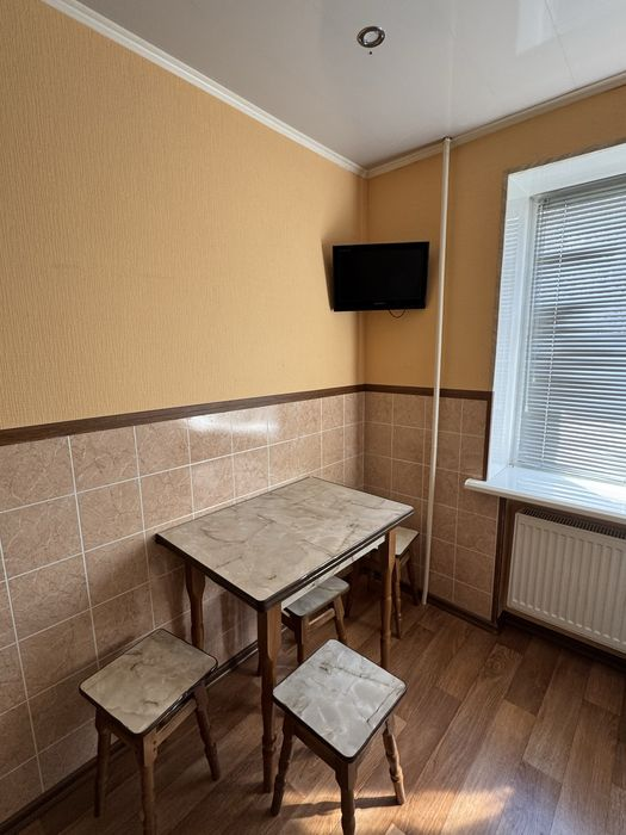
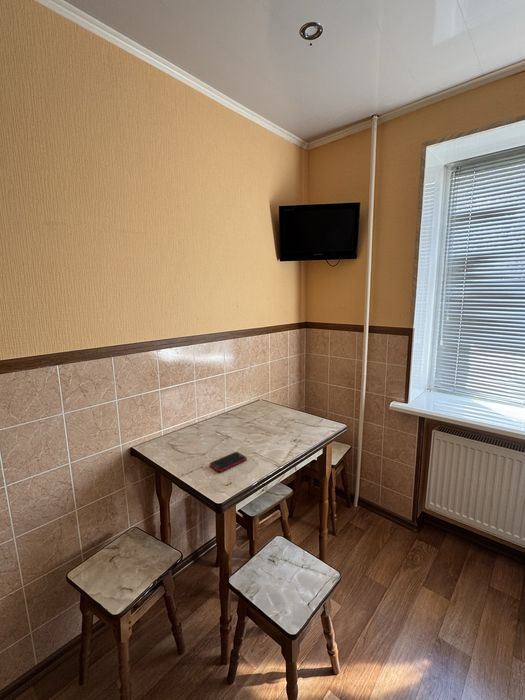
+ cell phone [209,451,248,473]
